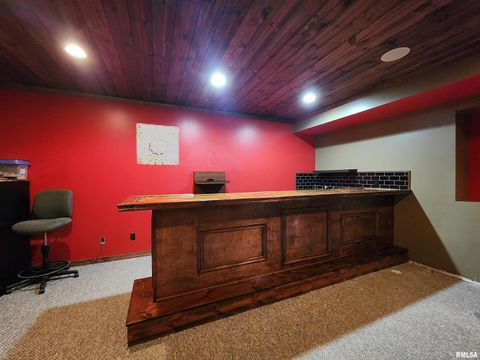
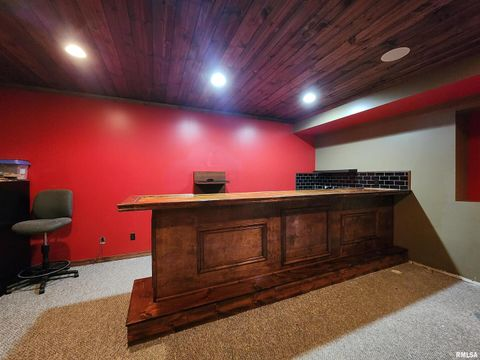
- wall art [136,122,180,166]
